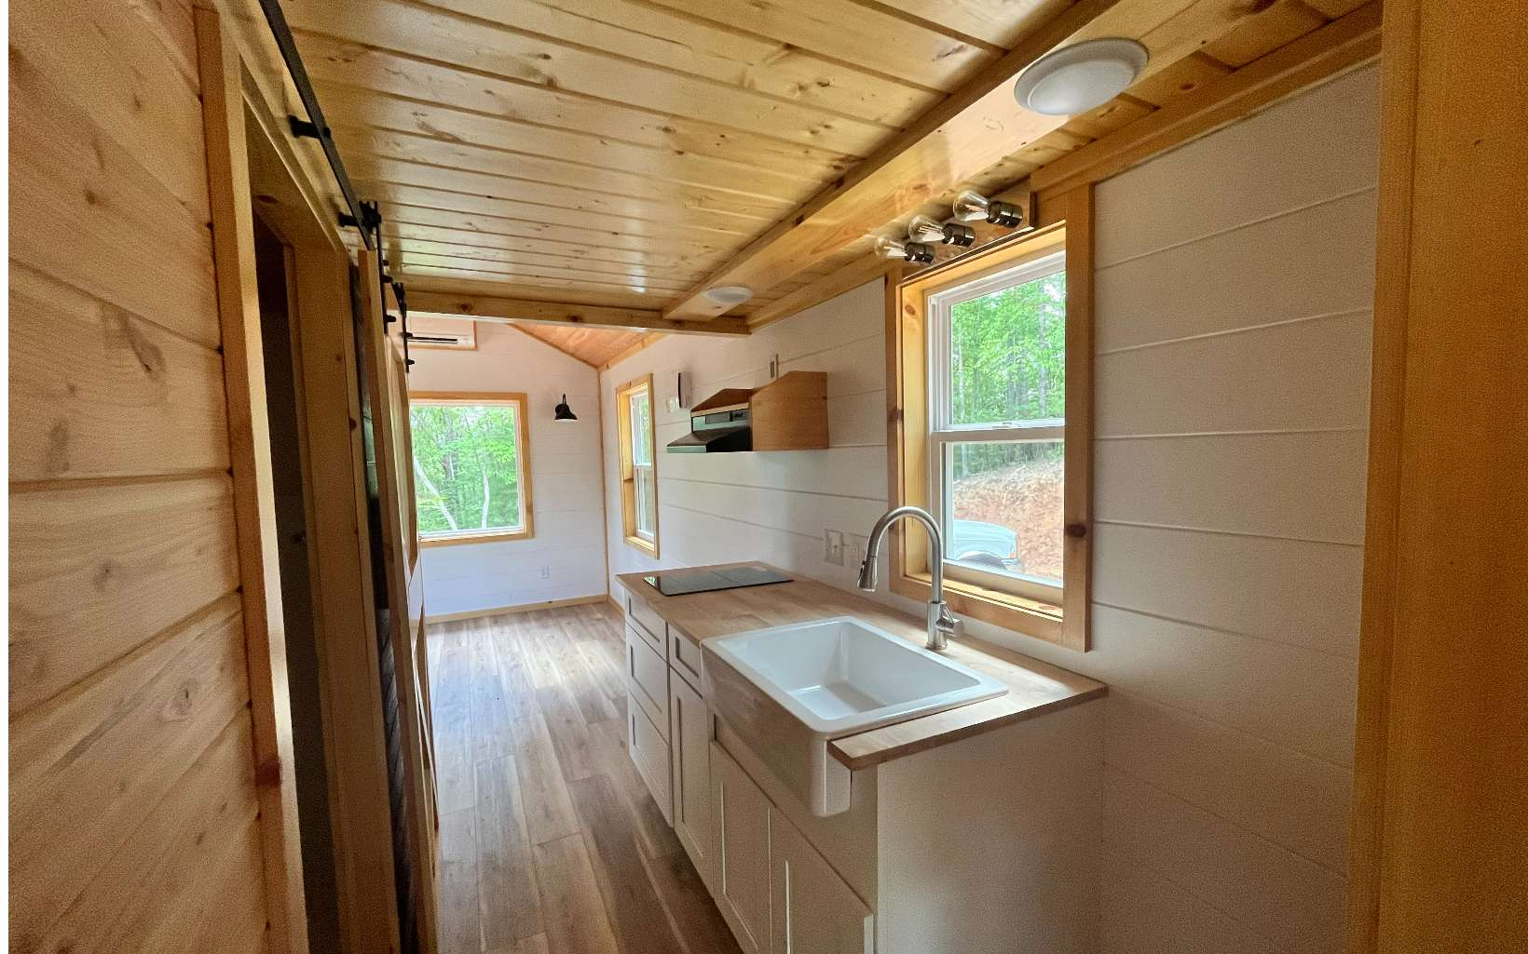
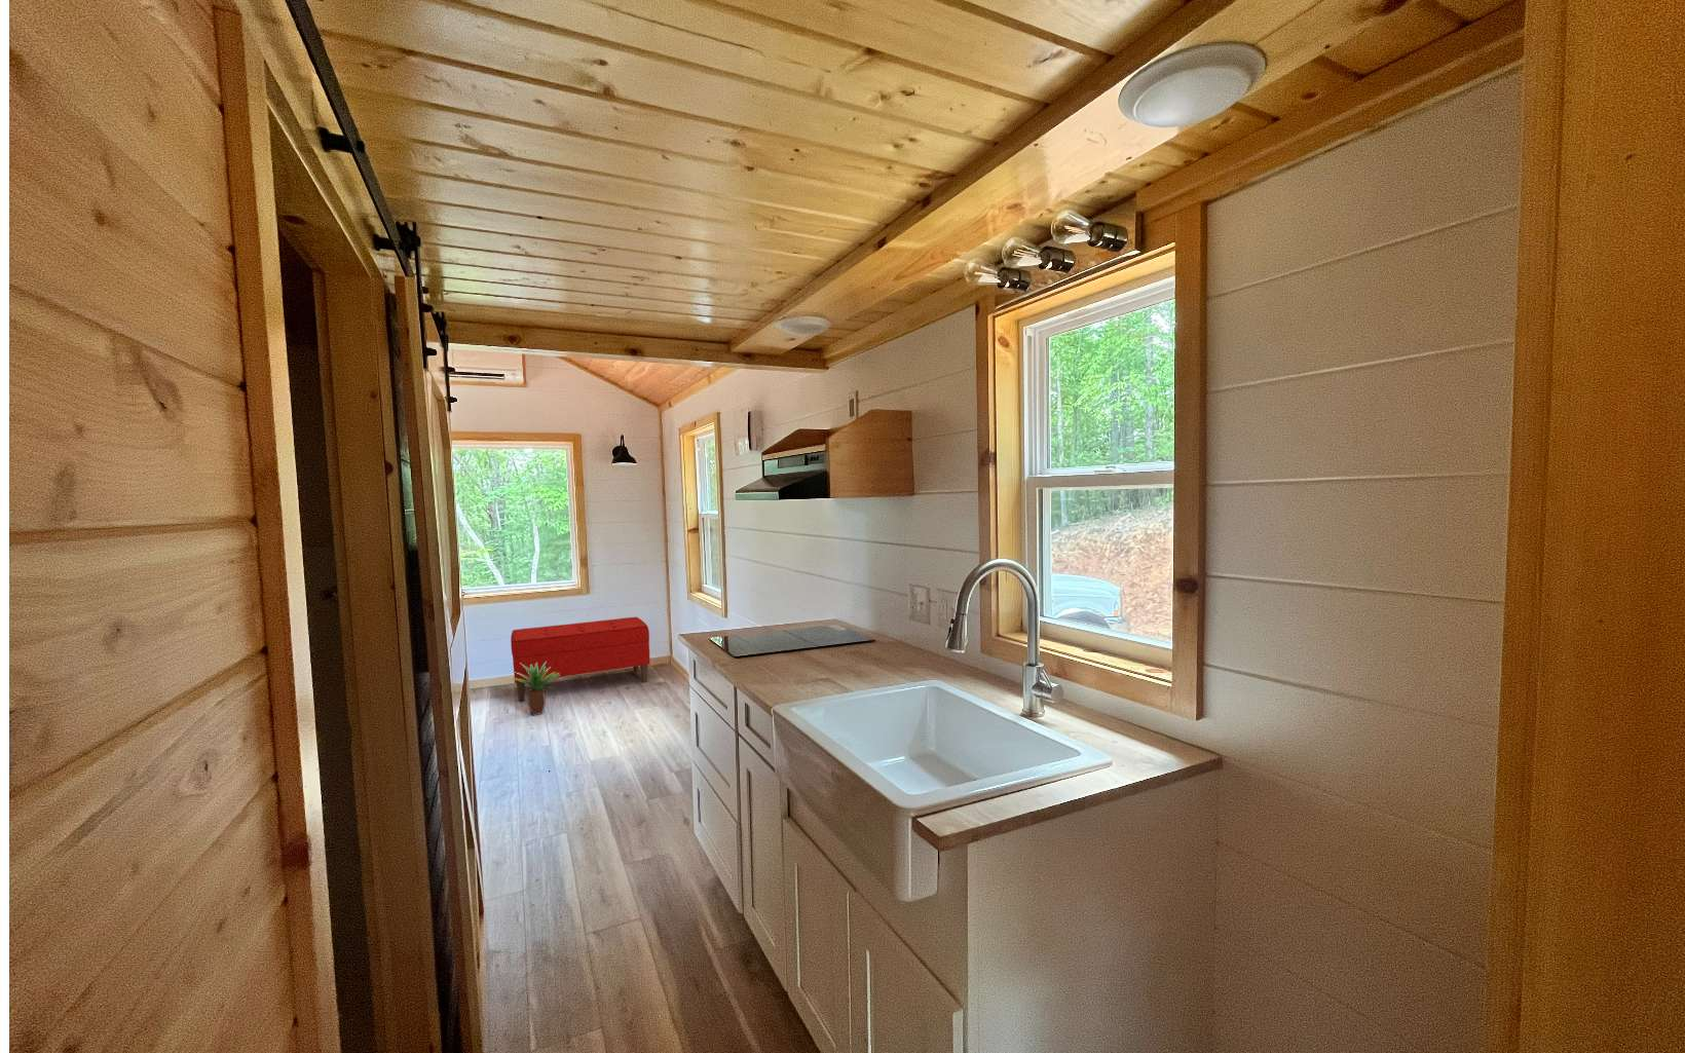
+ bench [510,616,651,702]
+ potted plant [511,661,560,717]
